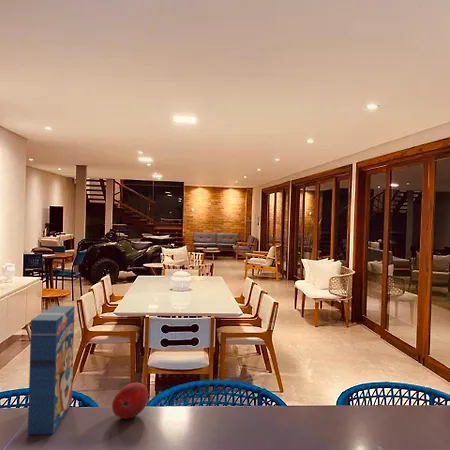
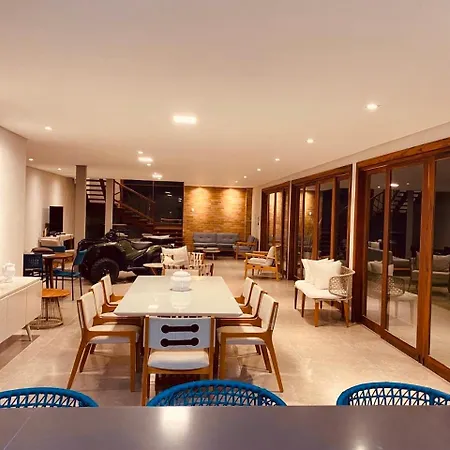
- cereal box [27,305,76,436]
- fruit [111,382,149,420]
